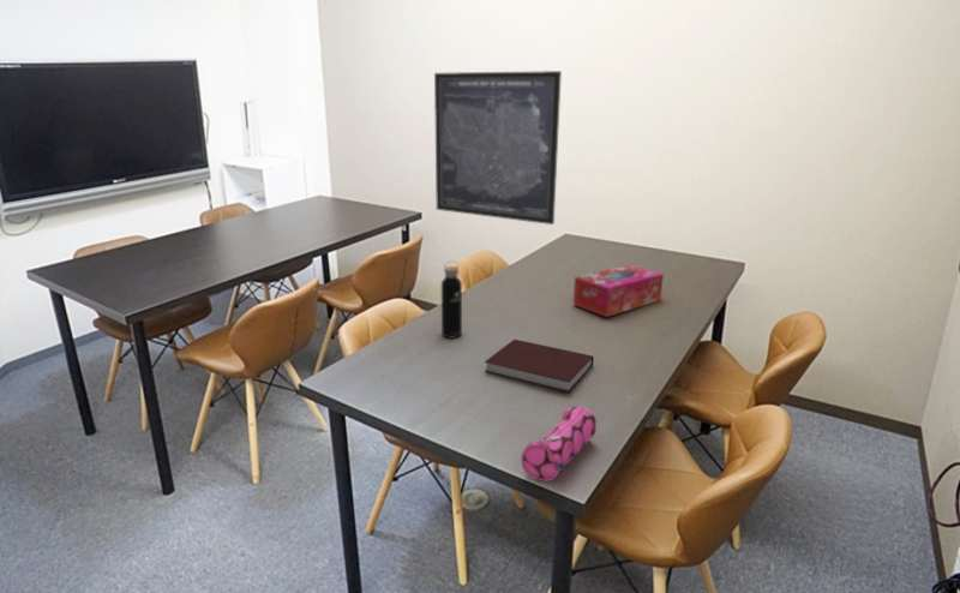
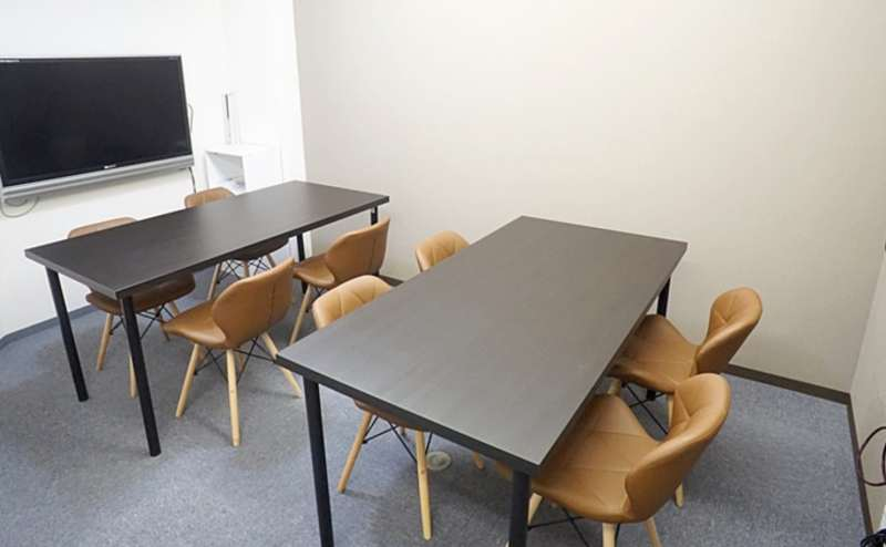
- wall art [433,70,563,226]
- pencil case [520,406,598,483]
- water bottle [440,259,463,340]
- notebook [484,339,595,394]
- tissue box [572,263,665,318]
